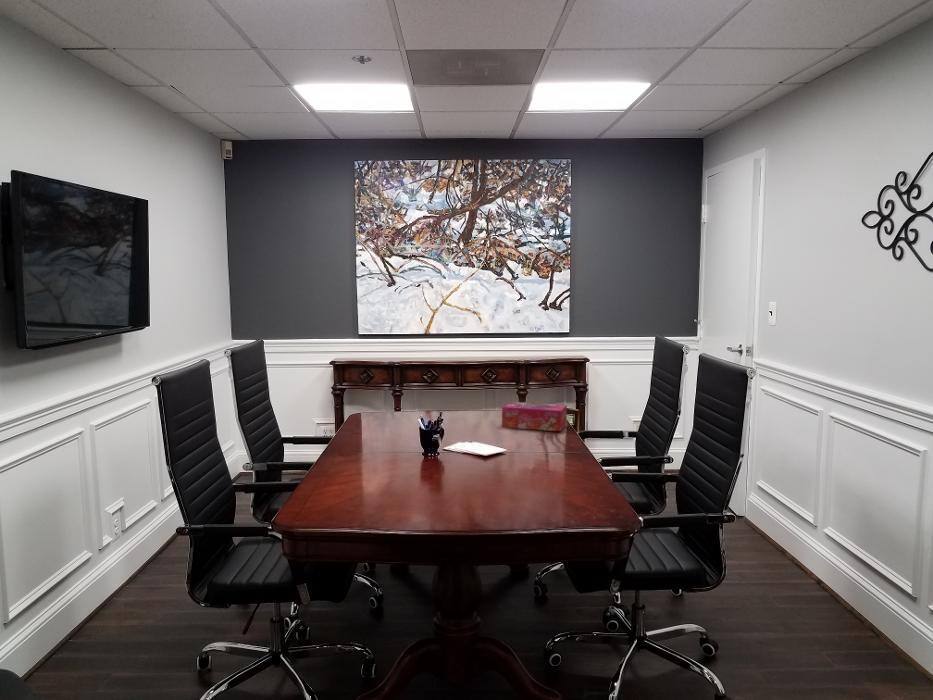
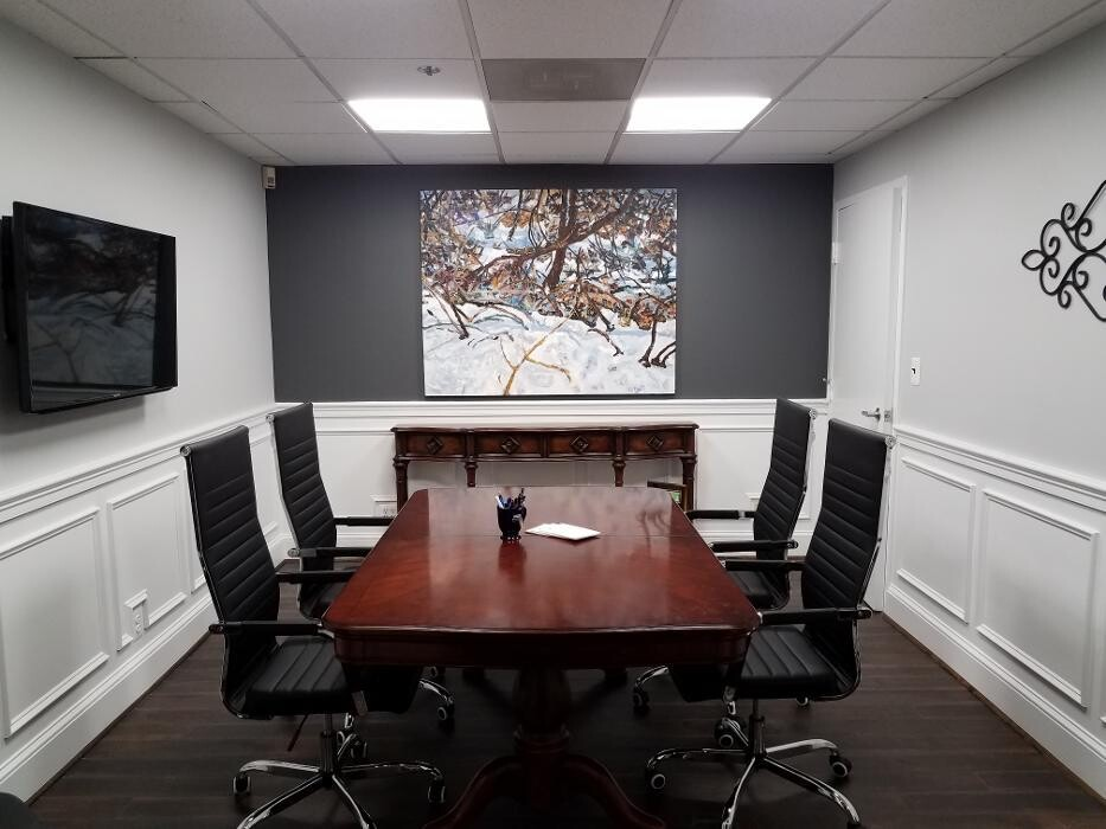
- tissue box [501,401,568,432]
